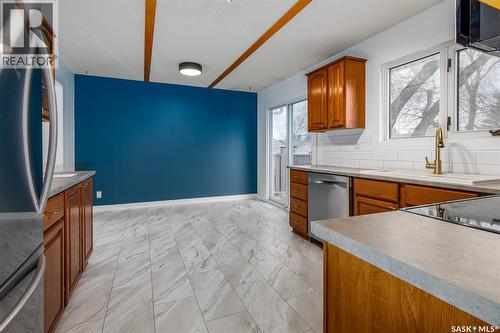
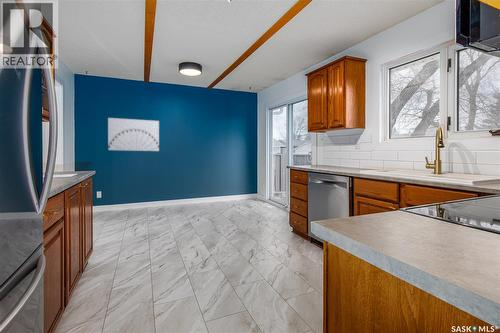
+ wall art [107,117,160,152]
